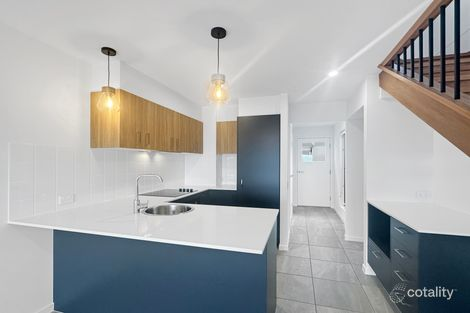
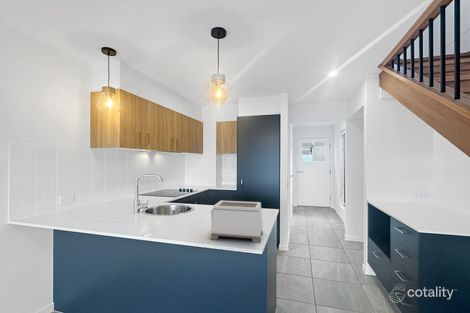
+ toaster [208,200,264,244]
